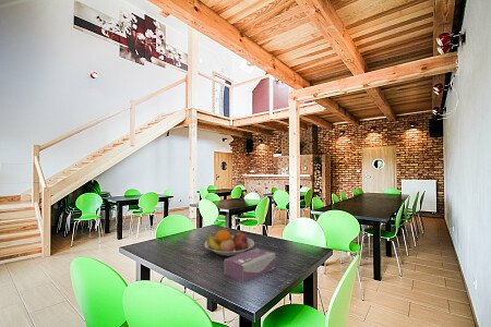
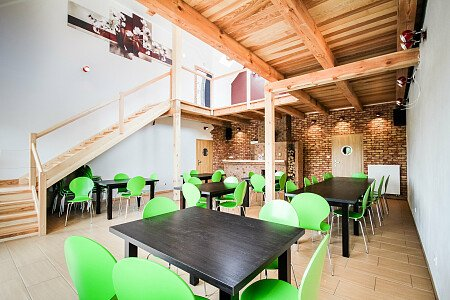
- fruit bowl [204,229,255,257]
- tissue box [223,247,276,283]
